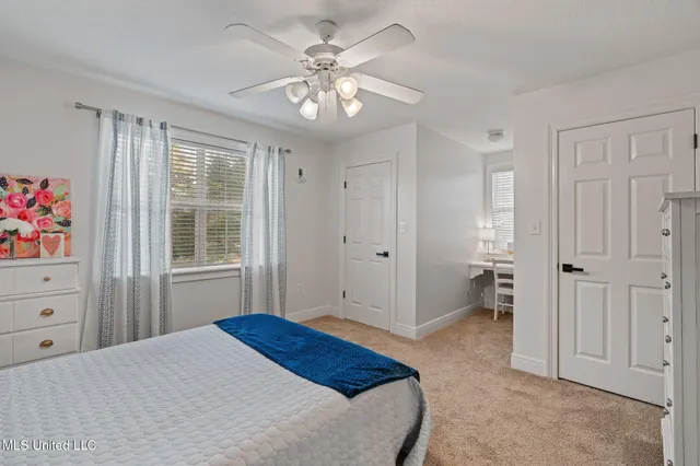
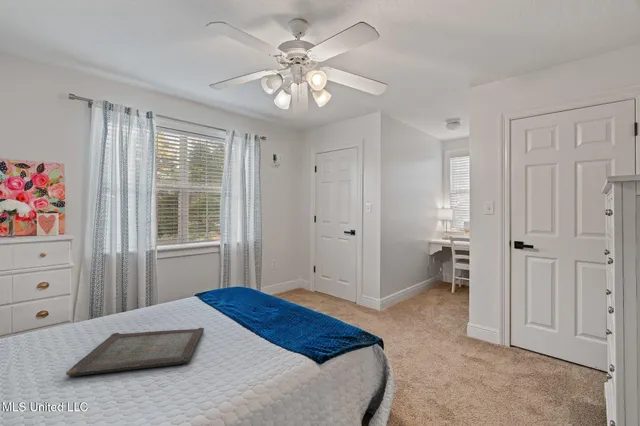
+ serving tray [65,327,205,378]
